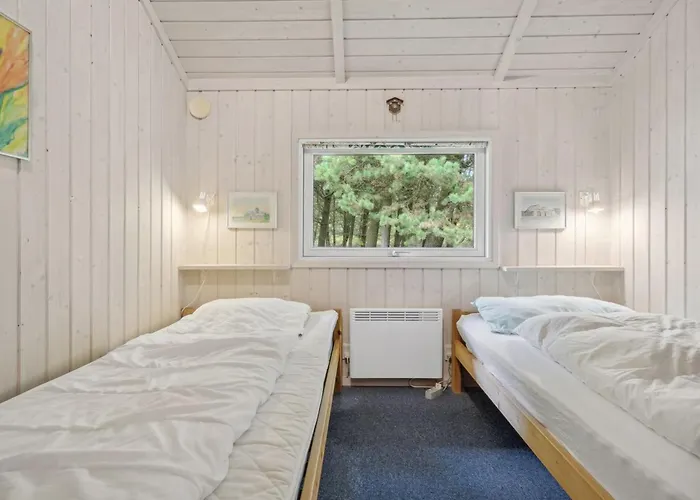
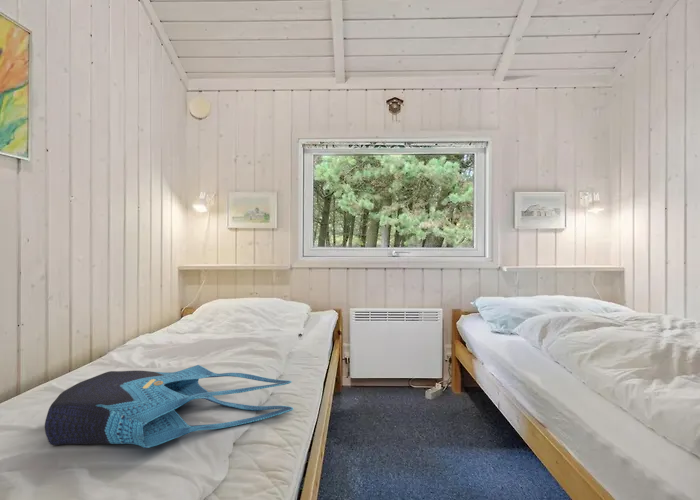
+ tote bag [44,364,295,449]
